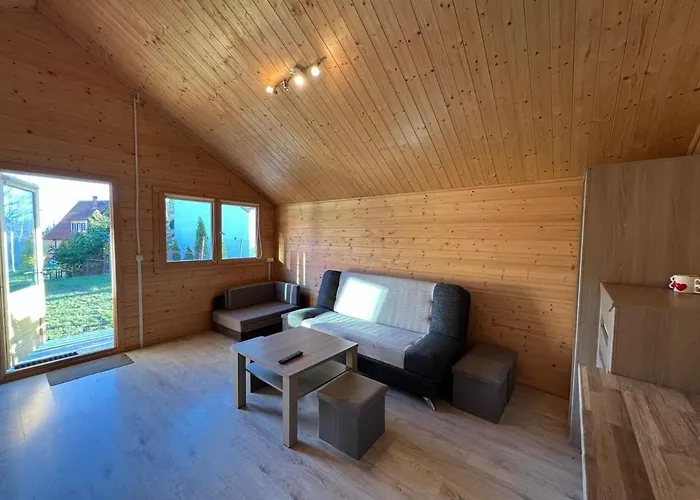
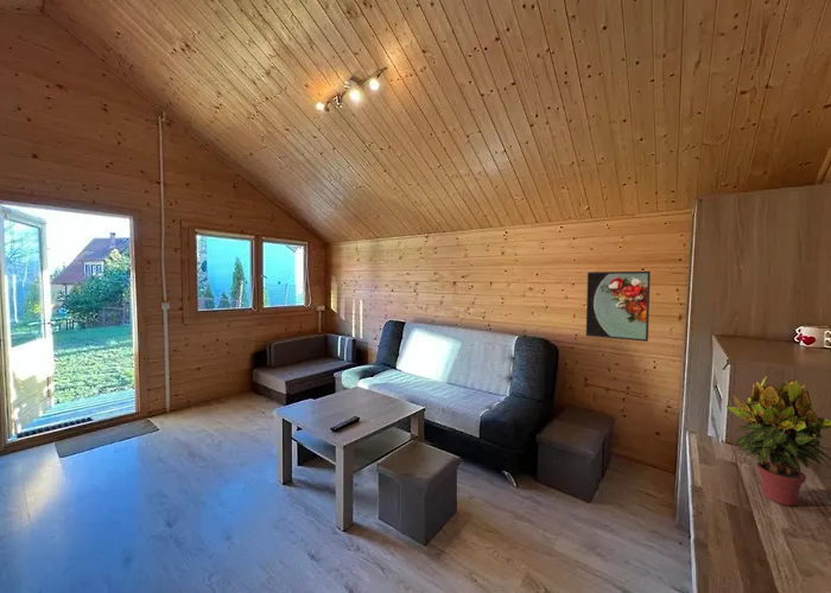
+ potted plant [725,375,831,506]
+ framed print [585,270,652,343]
